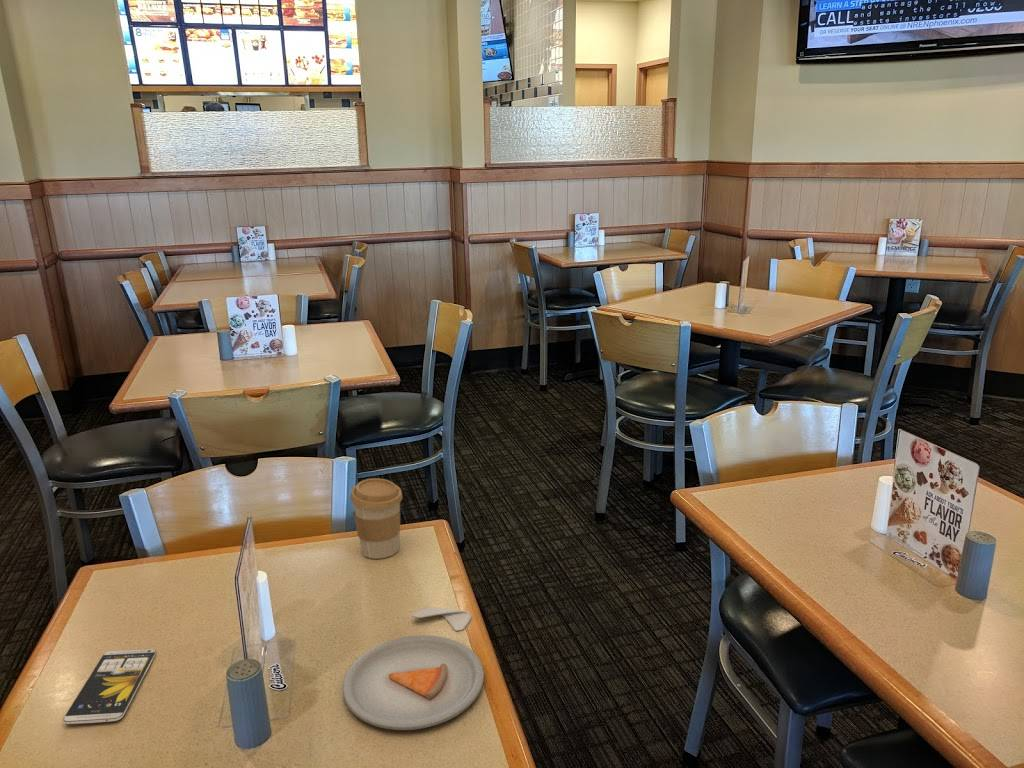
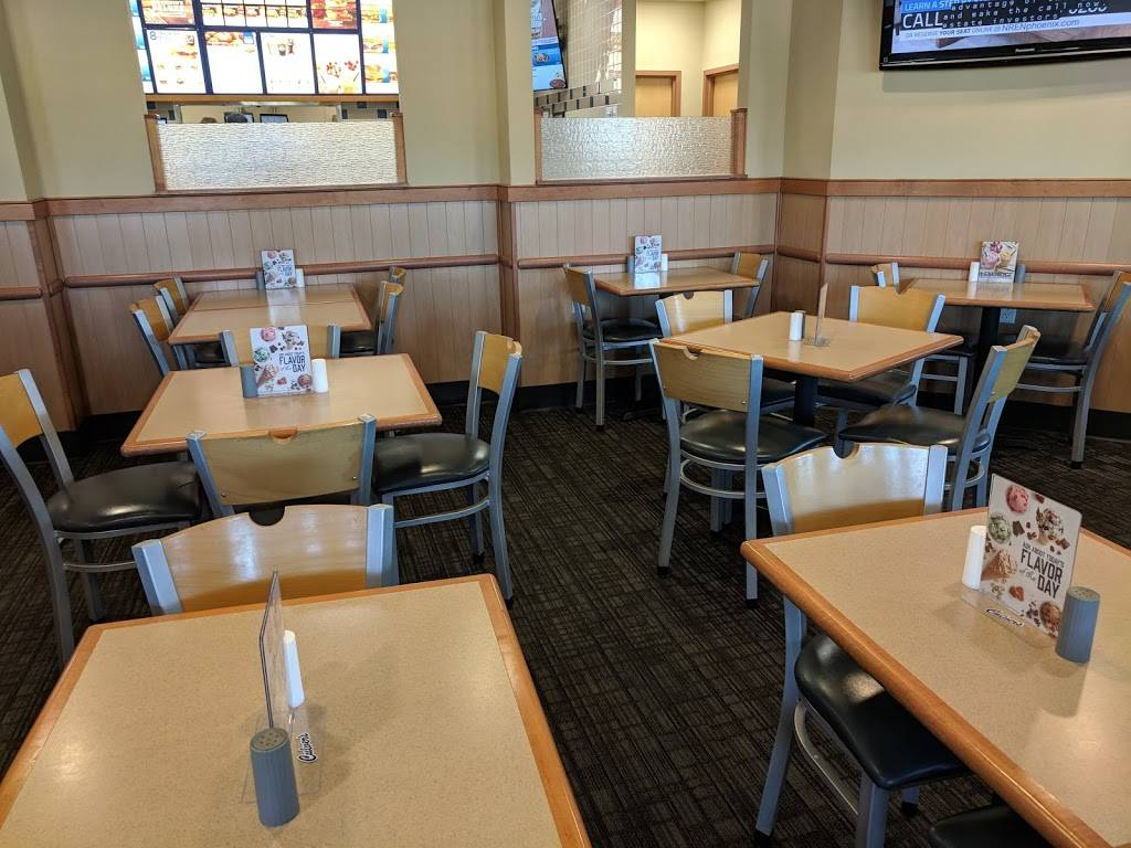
- dinner plate [342,606,485,731]
- coffee cup [349,477,403,560]
- smartphone [62,648,157,725]
